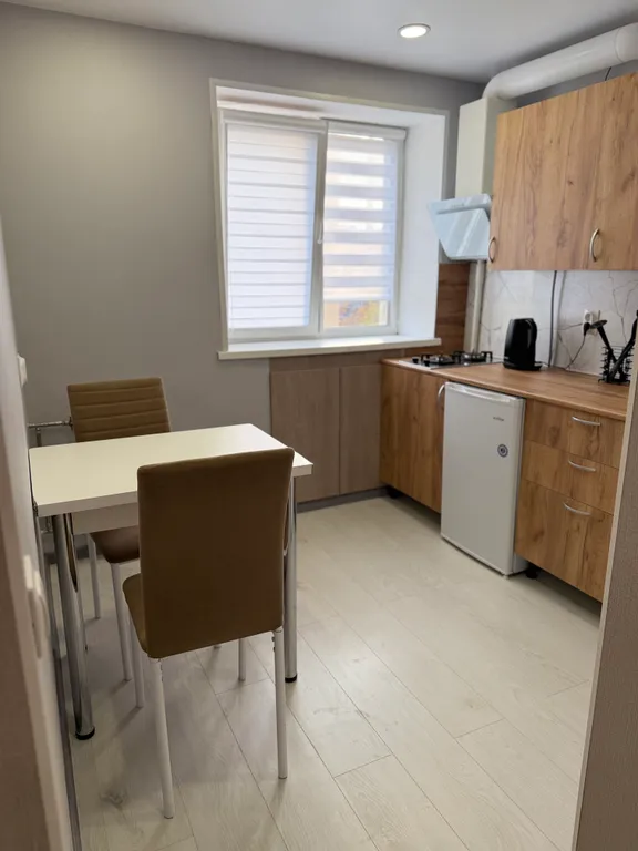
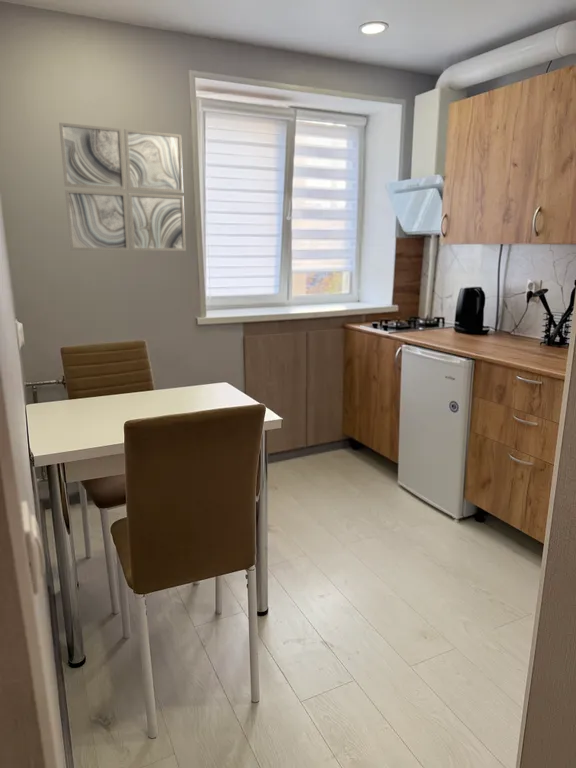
+ wall art [58,121,187,252]
